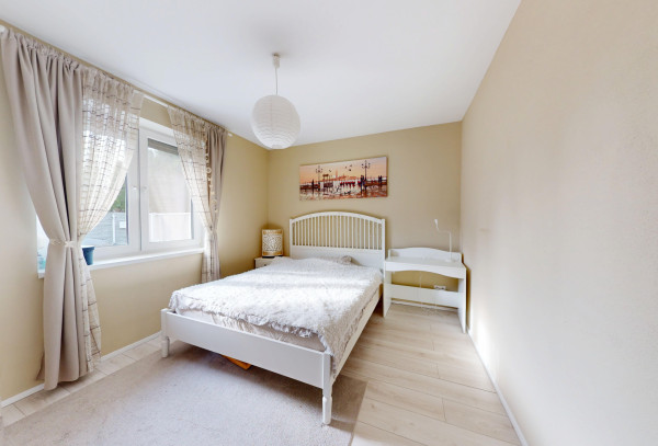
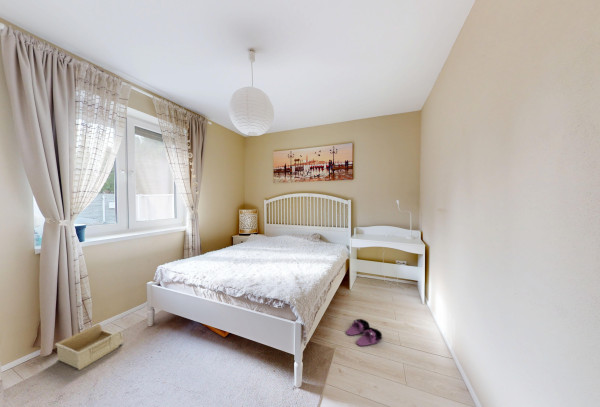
+ slippers [345,318,383,347]
+ storage bin [54,323,124,371]
